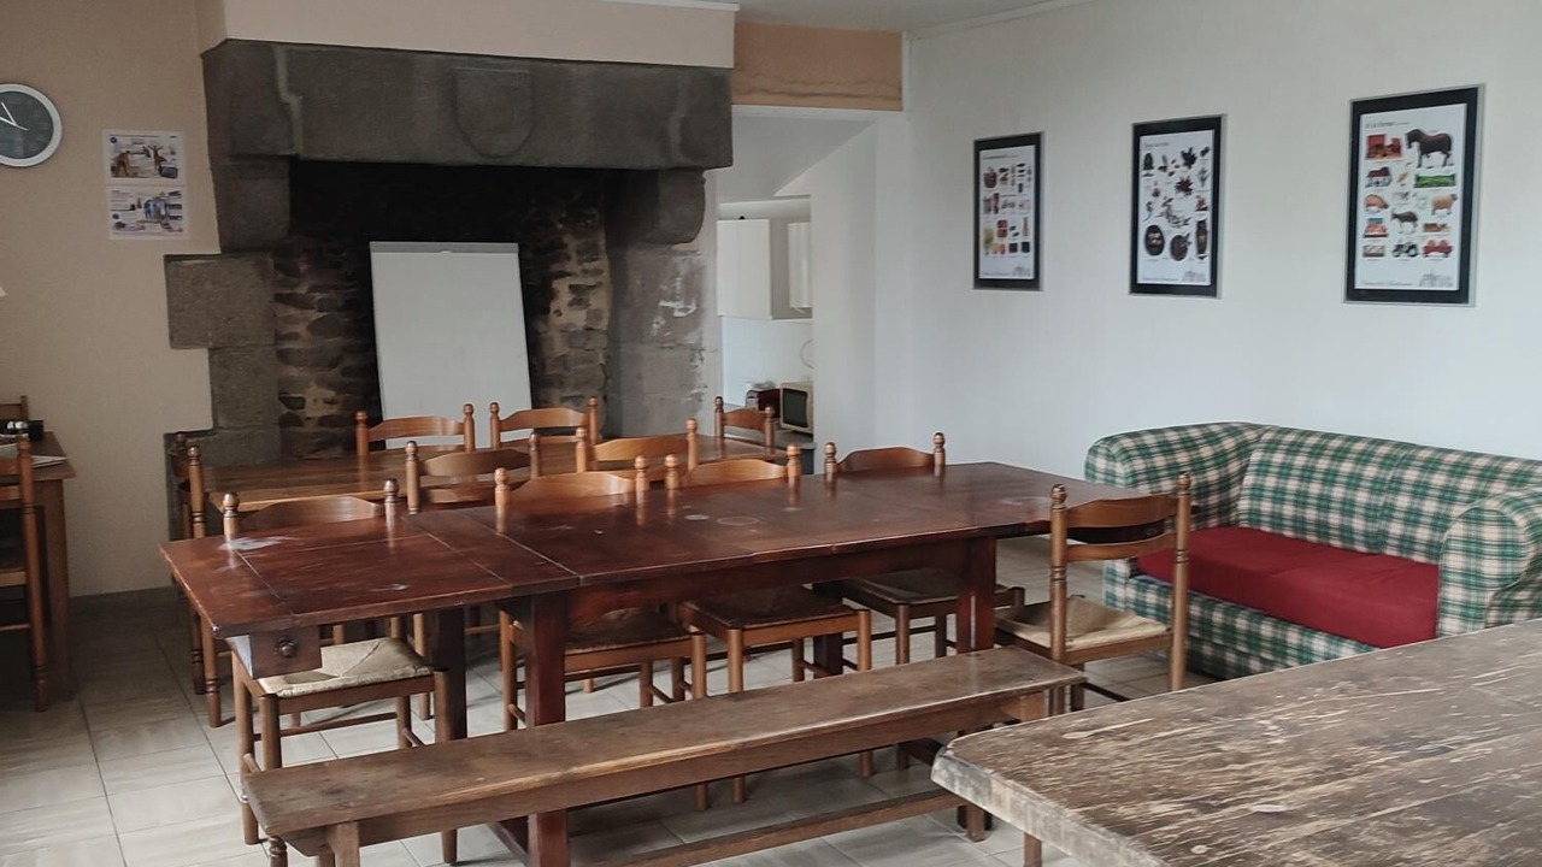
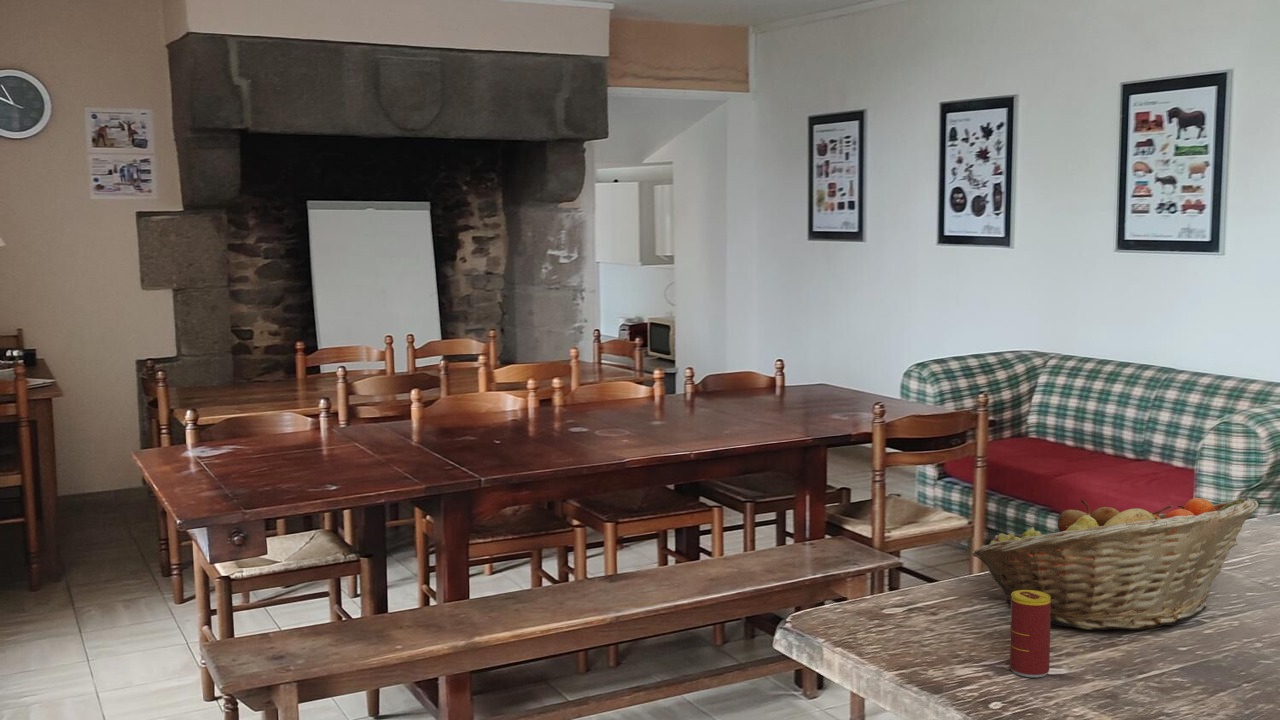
+ fruit basket [972,497,1259,631]
+ beverage can [1009,590,1051,678]
